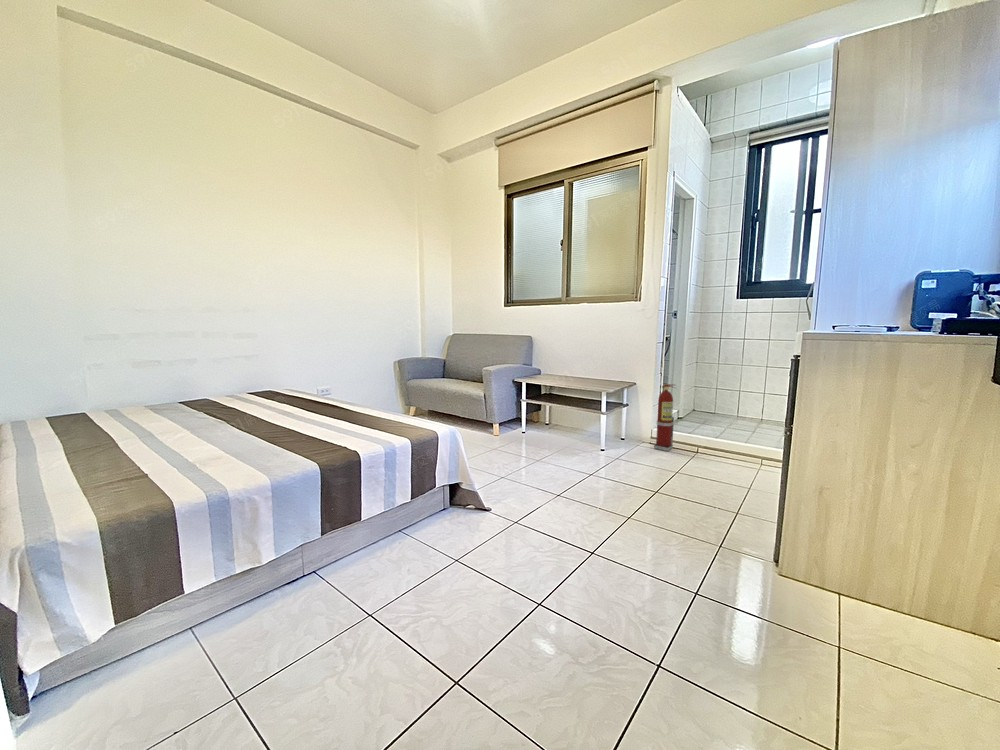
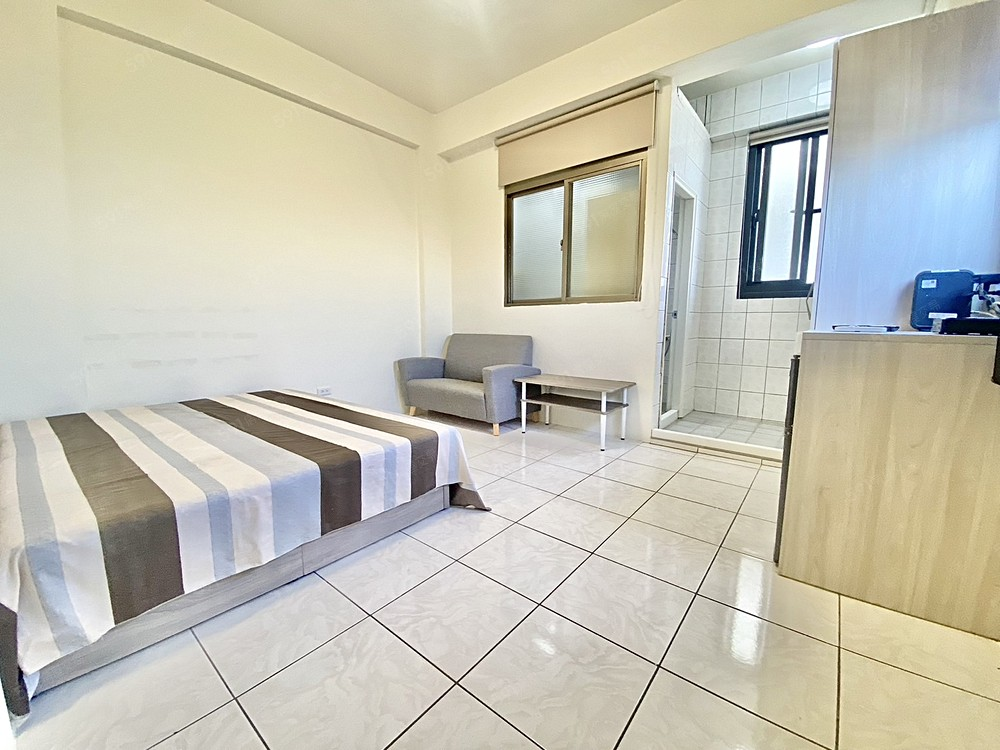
- fire extinguisher [653,383,677,452]
